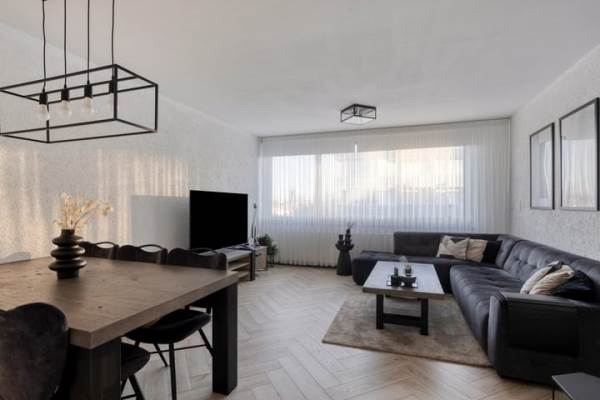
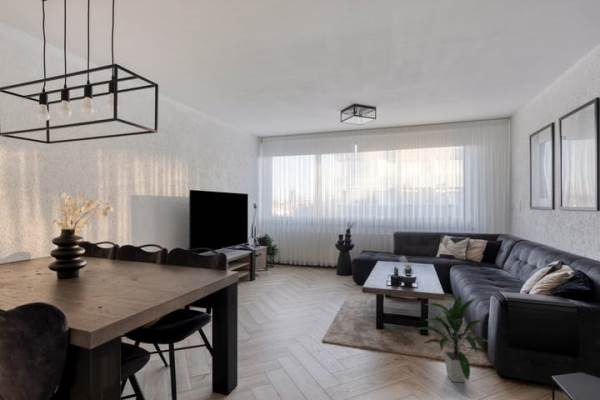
+ indoor plant [419,294,491,383]
